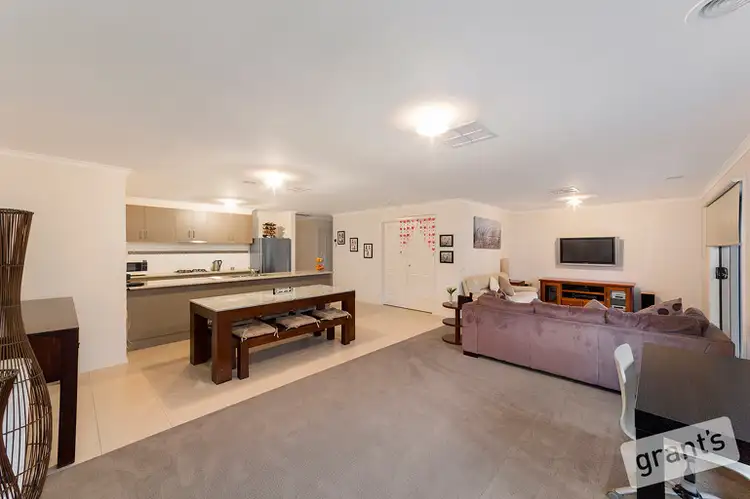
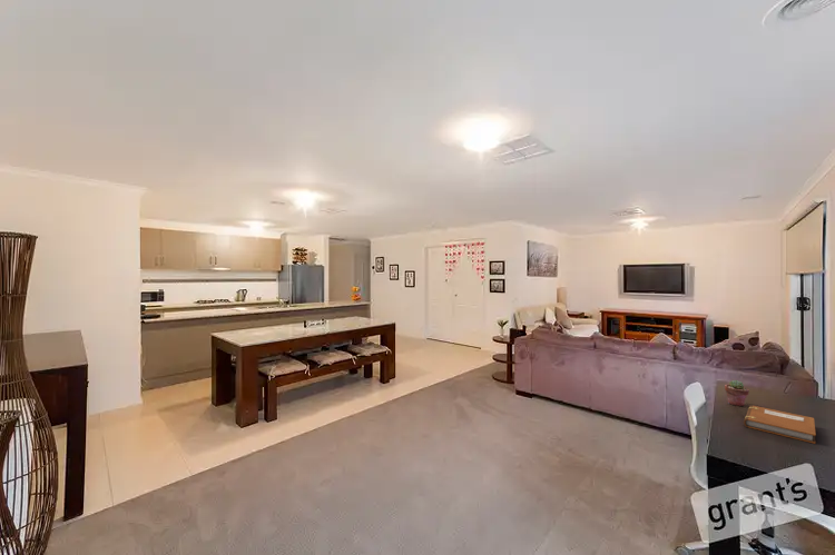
+ notebook [743,405,817,445]
+ potted succulent [724,379,750,407]
